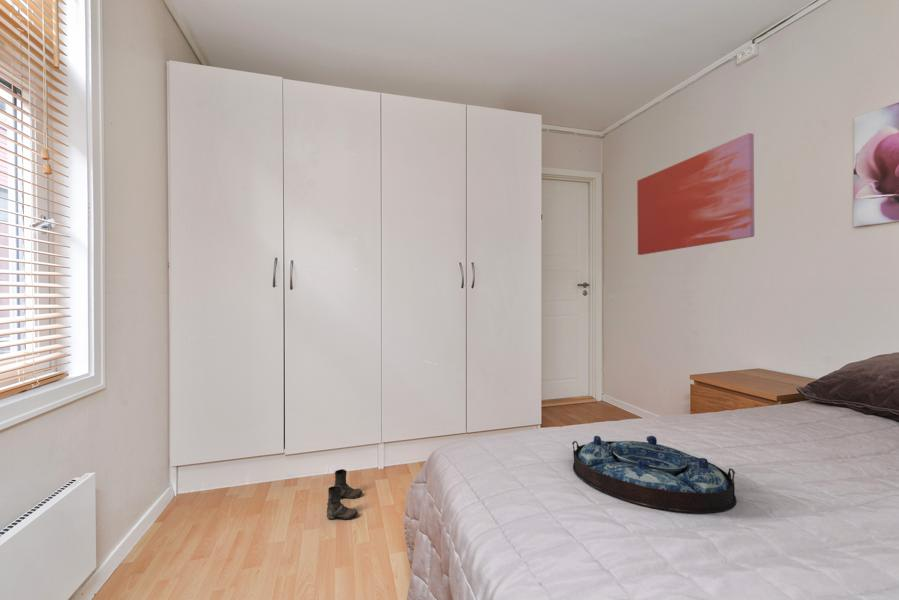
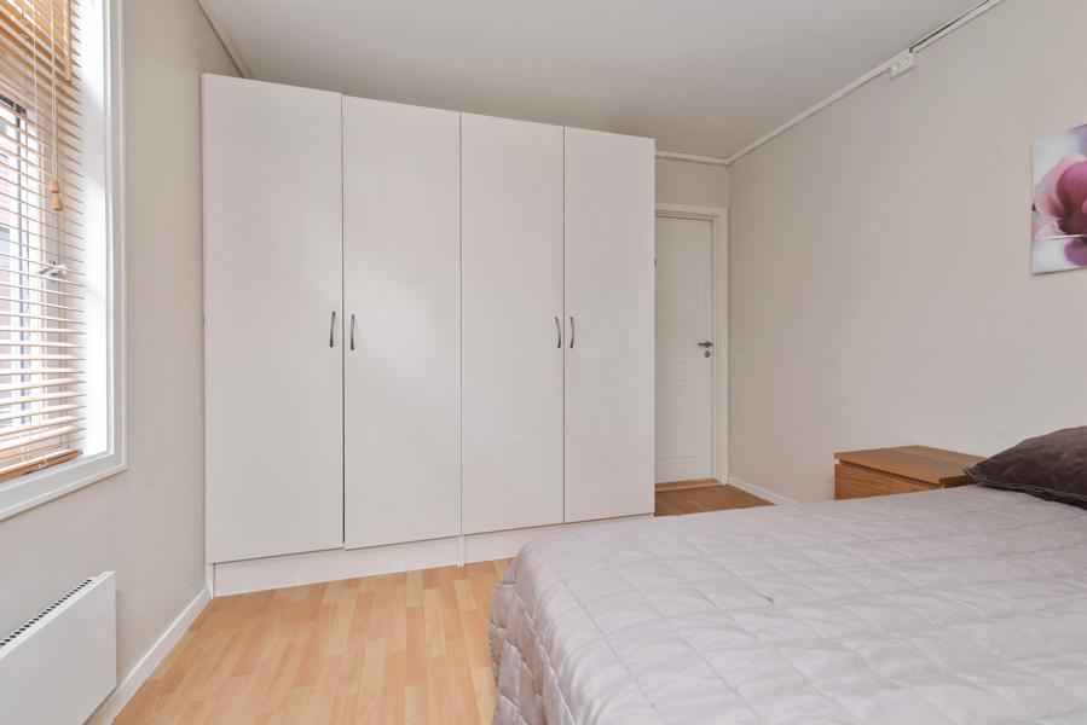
- serving tray [571,435,738,514]
- boots [326,468,363,520]
- wall art [636,132,755,256]
